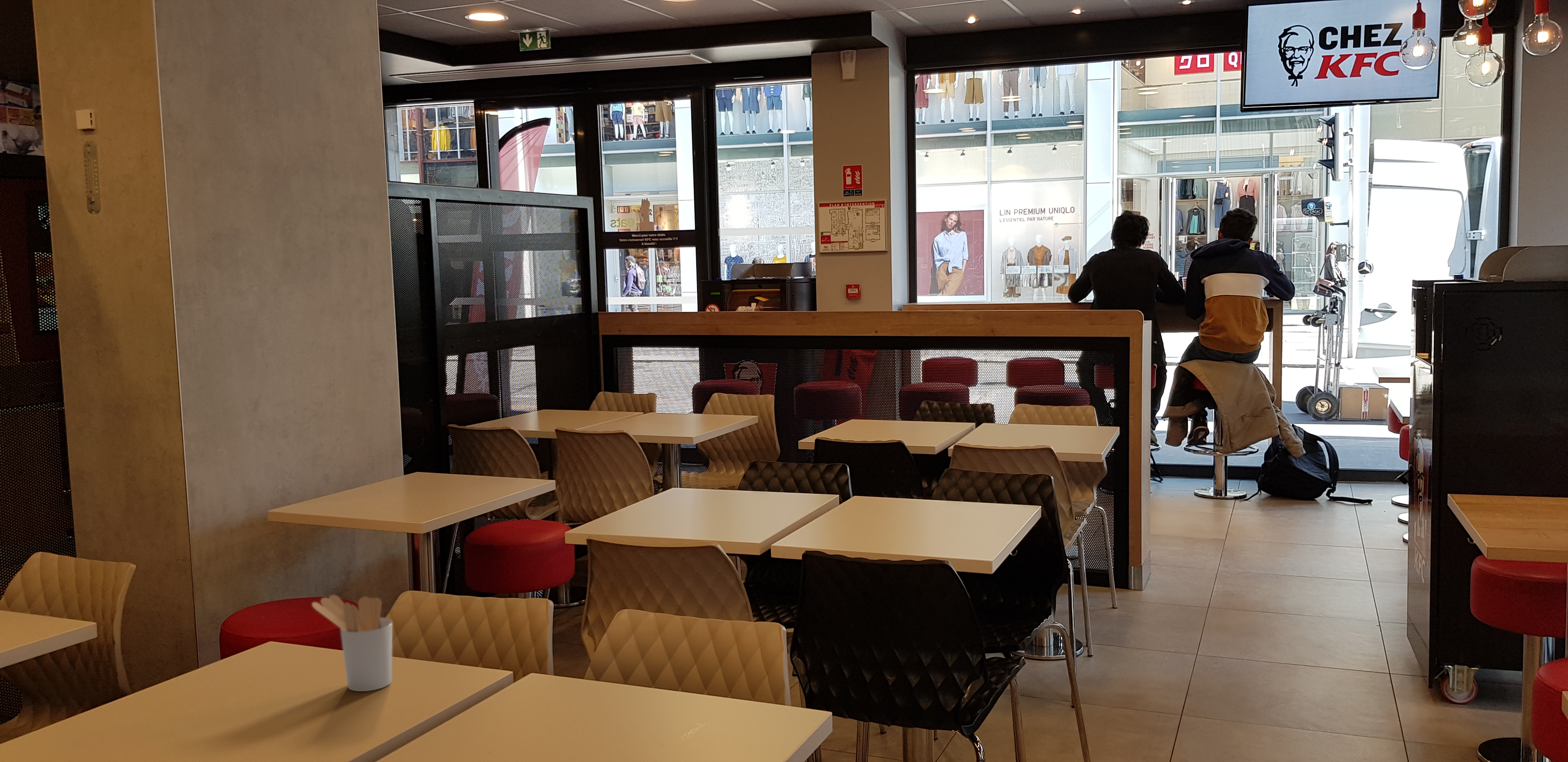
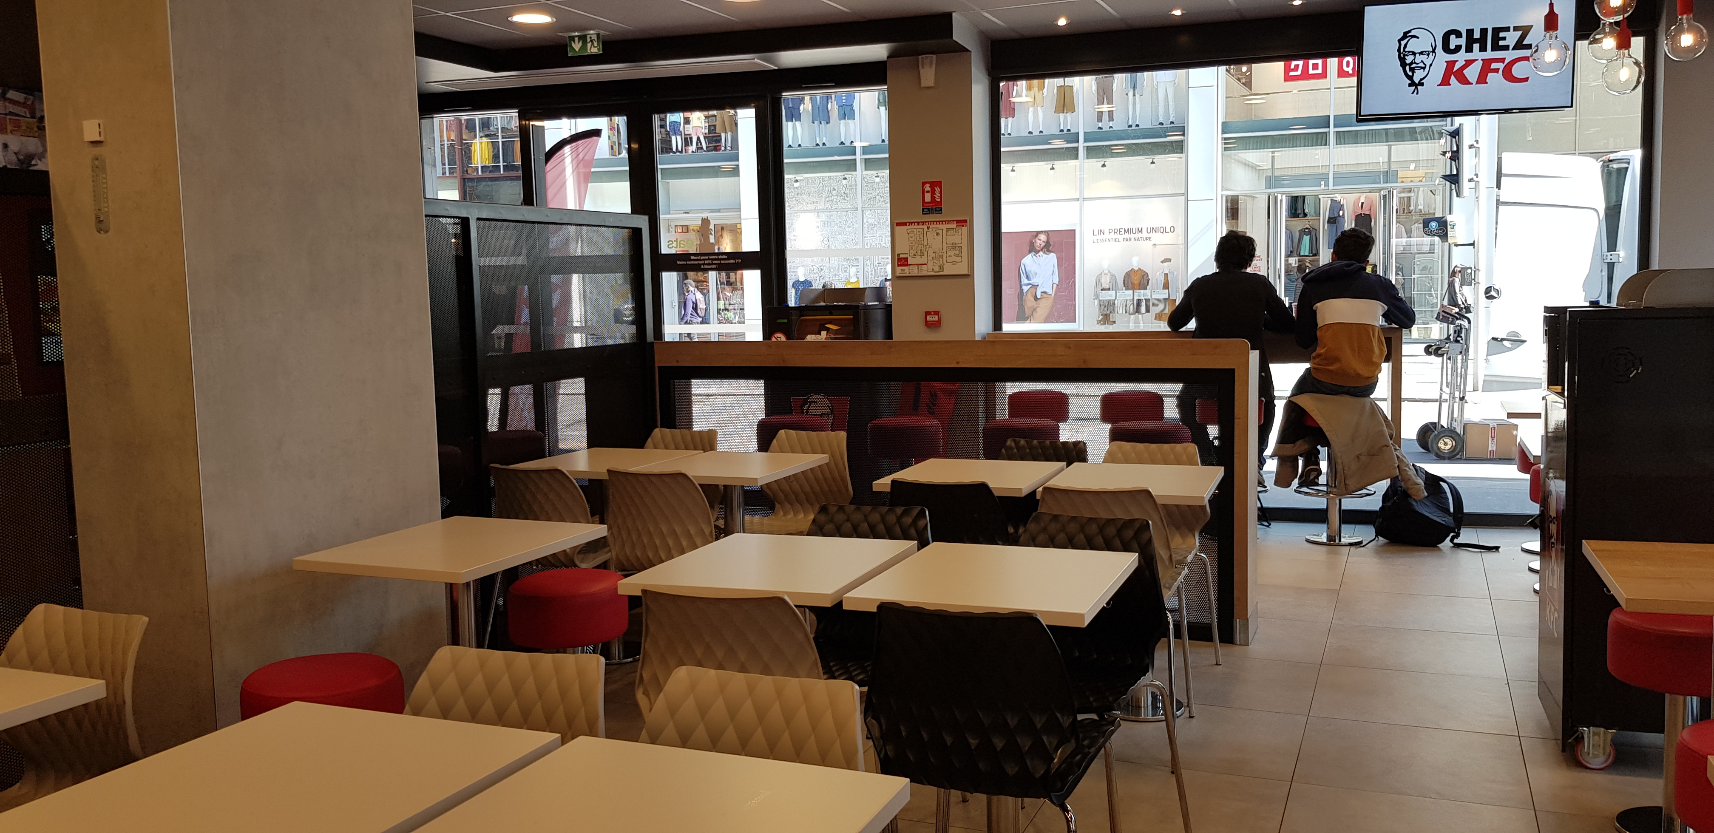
- utensil holder [312,594,393,692]
